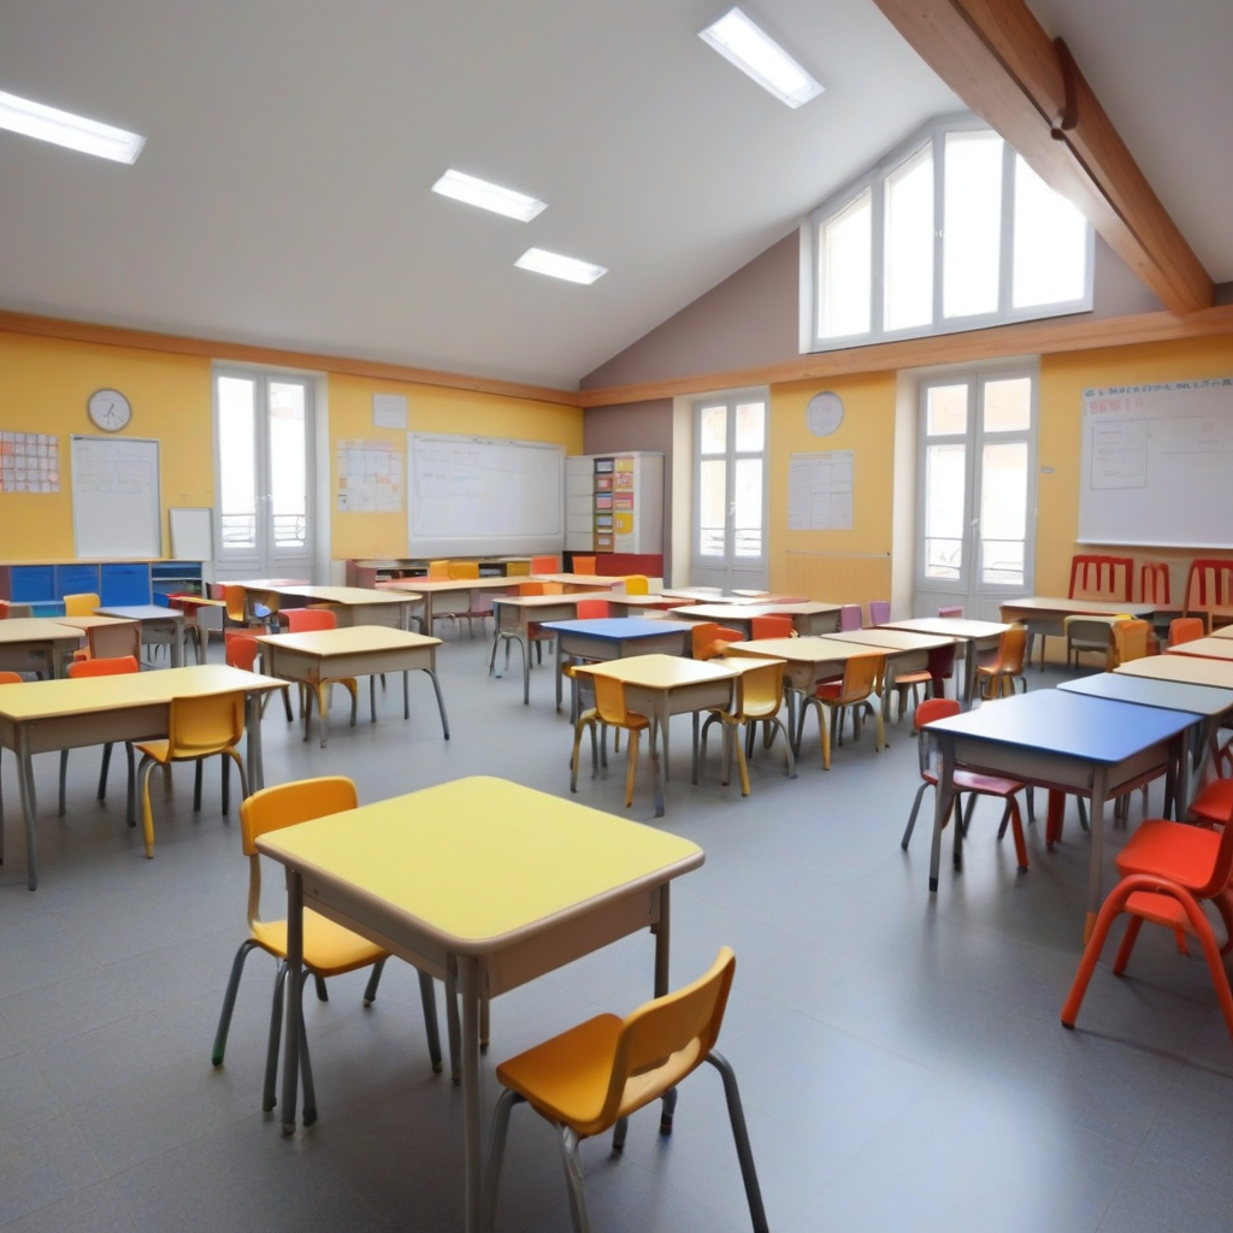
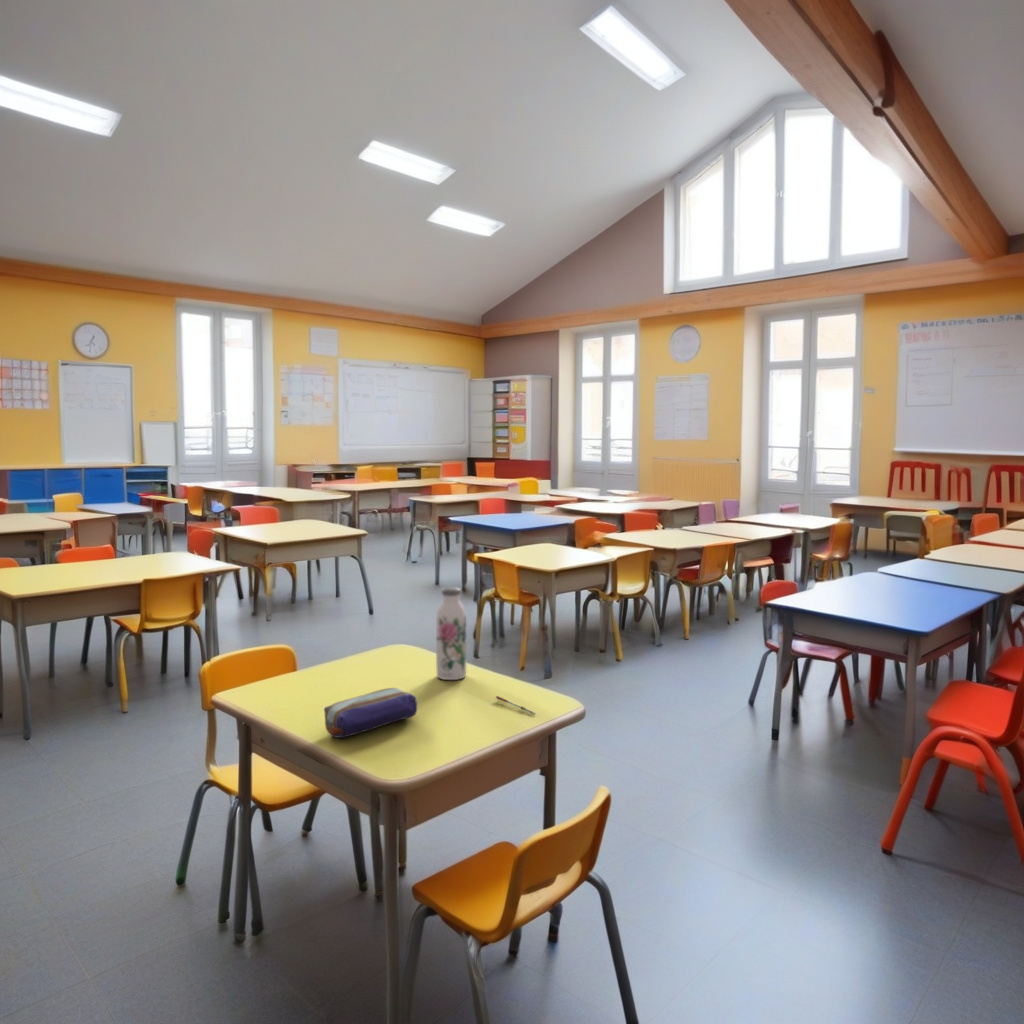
+ pencil case [323,687,418,739]
+ pen [495,695,536,715]
+ water bottle [435,586,467,681]
